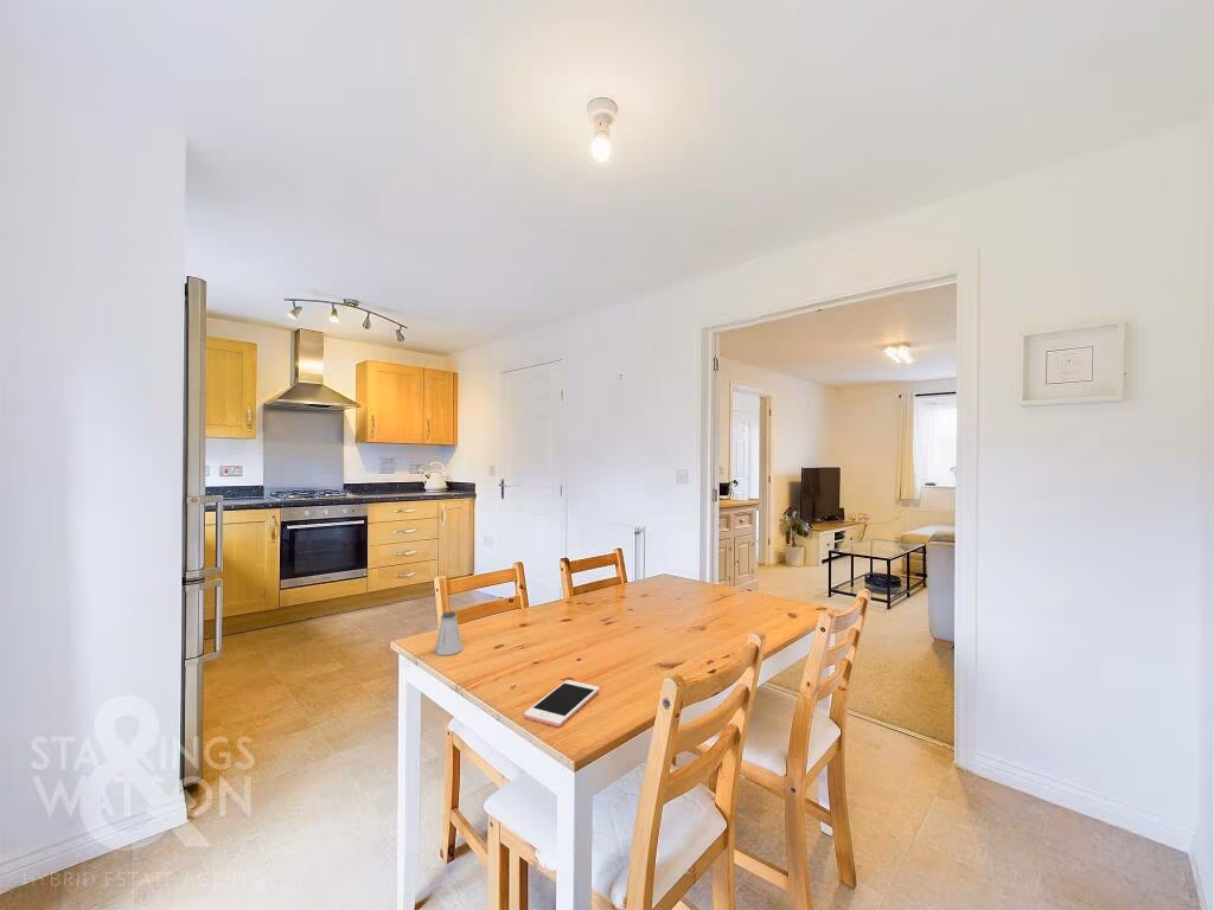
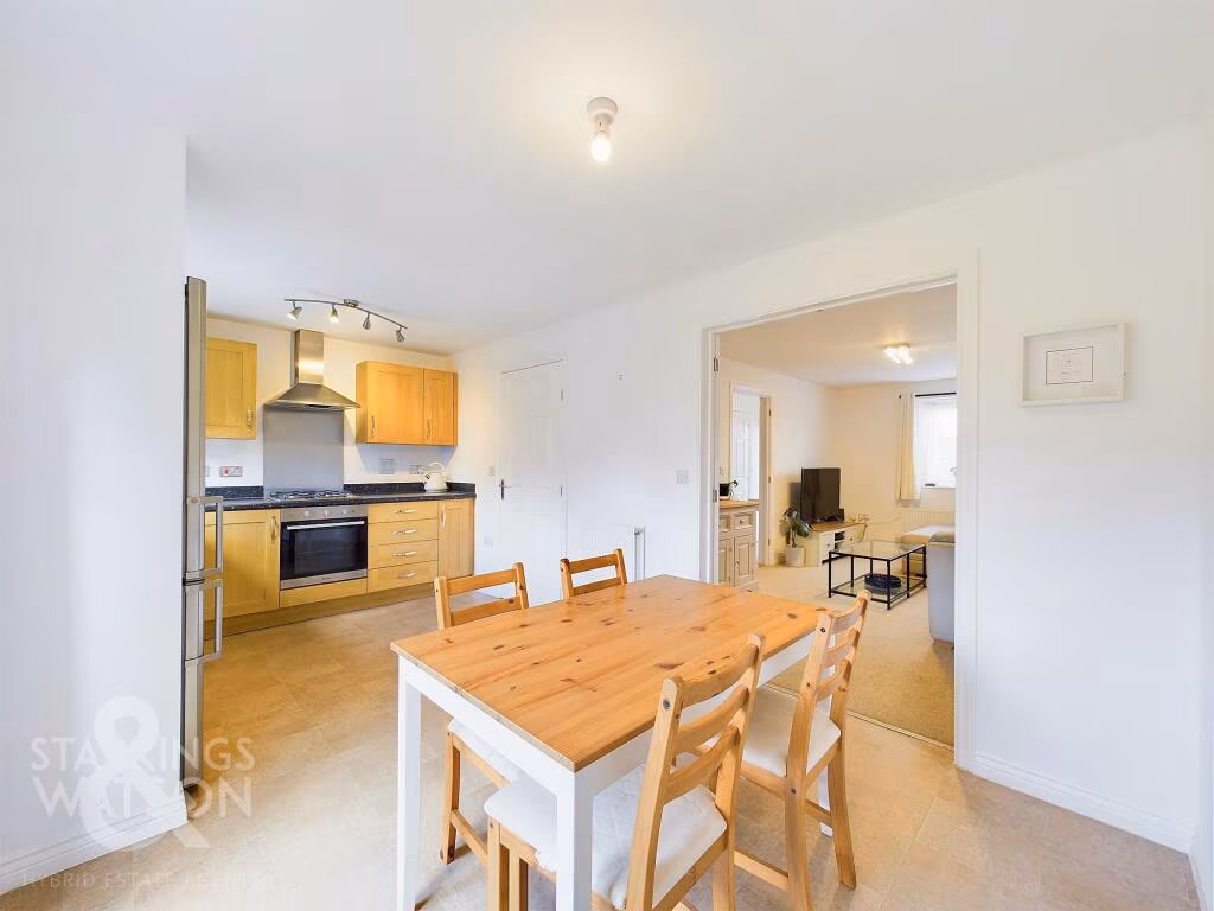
- saltshaker [434,610,464,656]
- cell phone [523,679,601,728]
